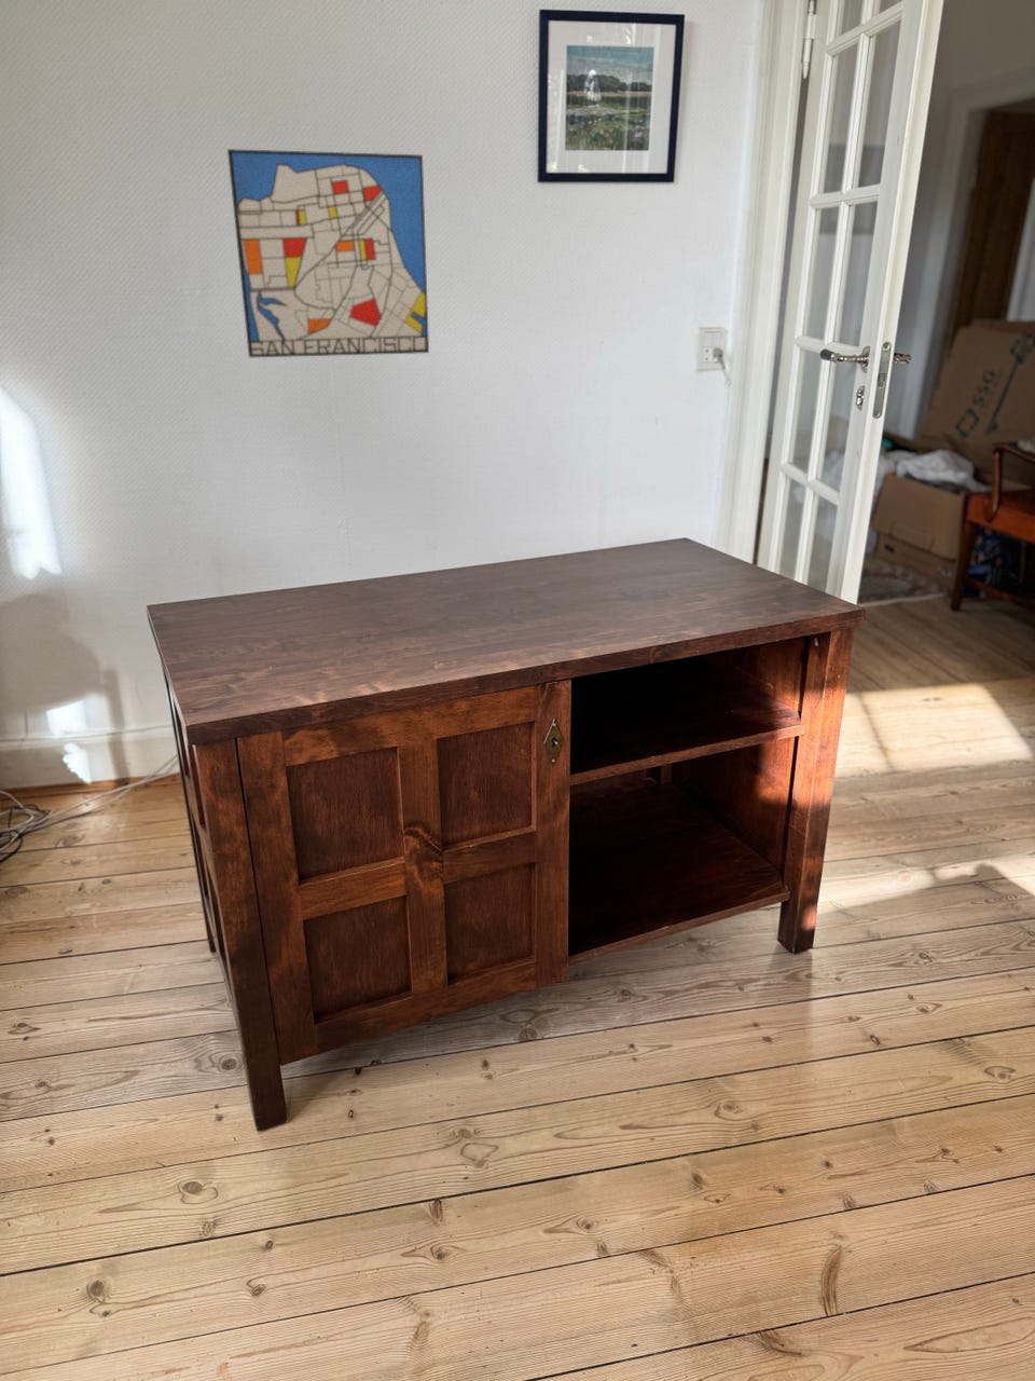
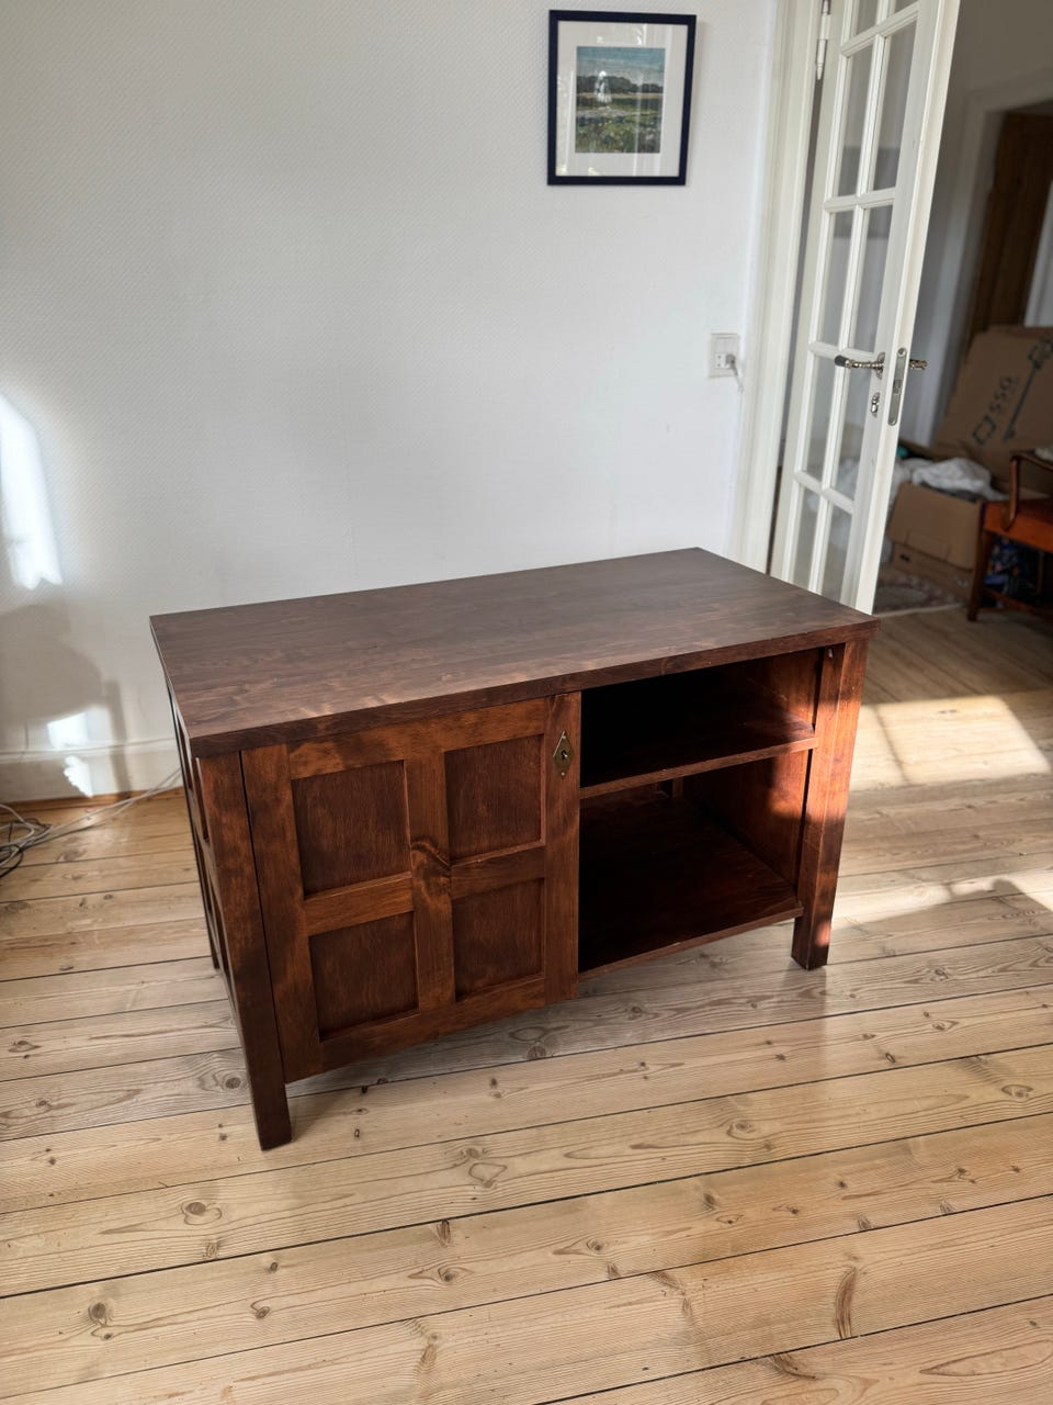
- wall art [226,148,431,358]
